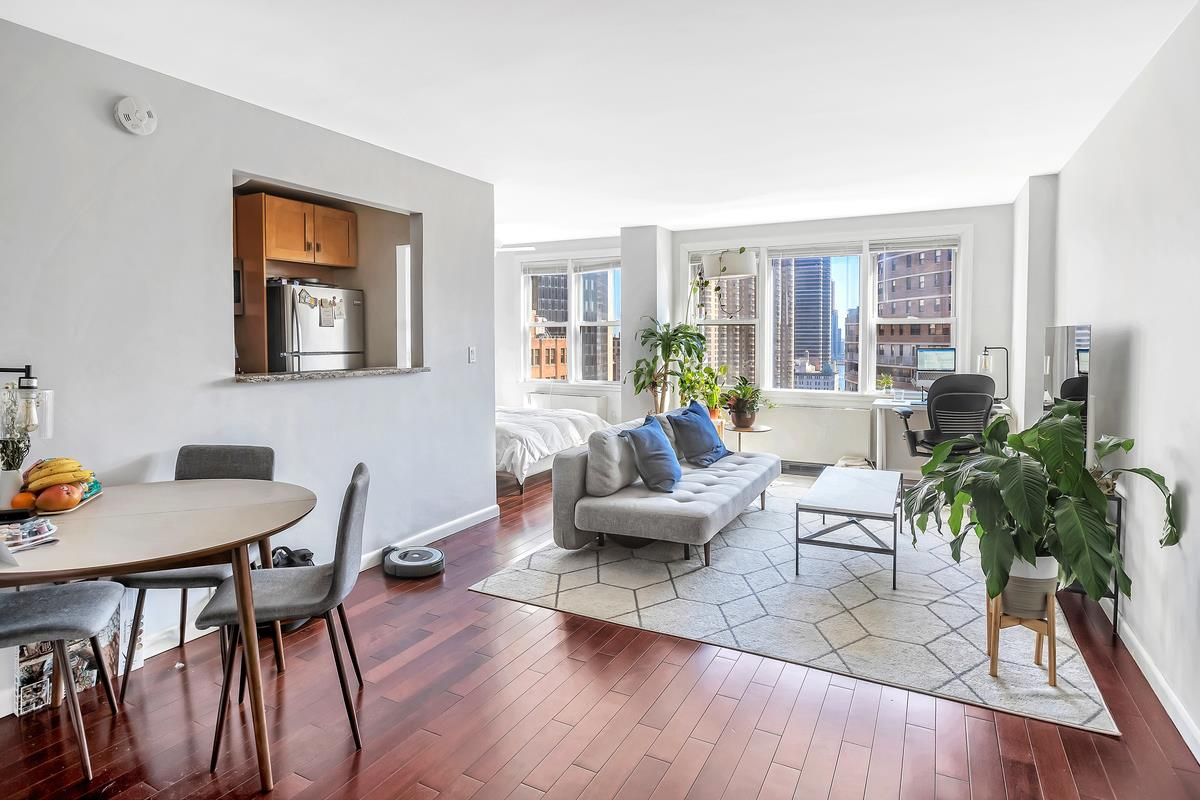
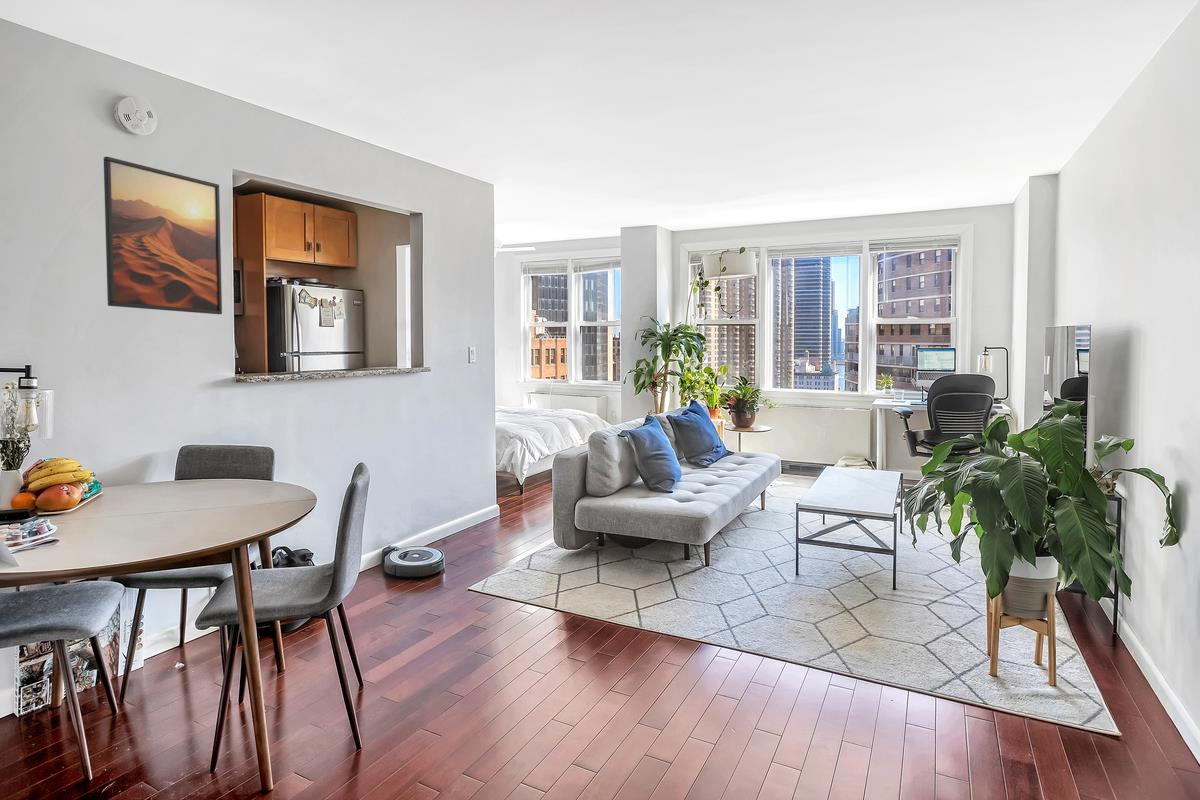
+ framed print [103,156,223,315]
